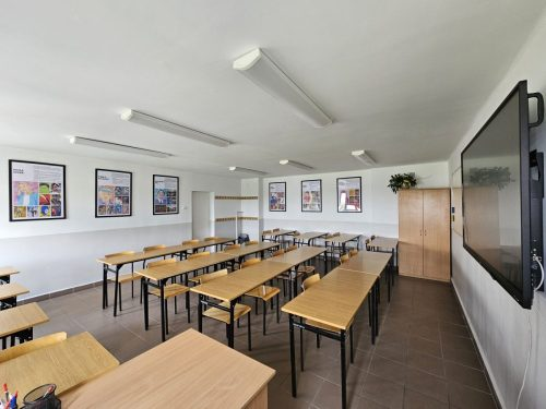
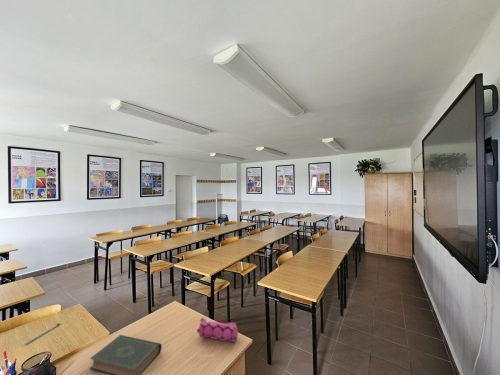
+ pencil case [196,316,239,343]
+ pencil [24,322,62,345]
+ book [89,334,163,375]
